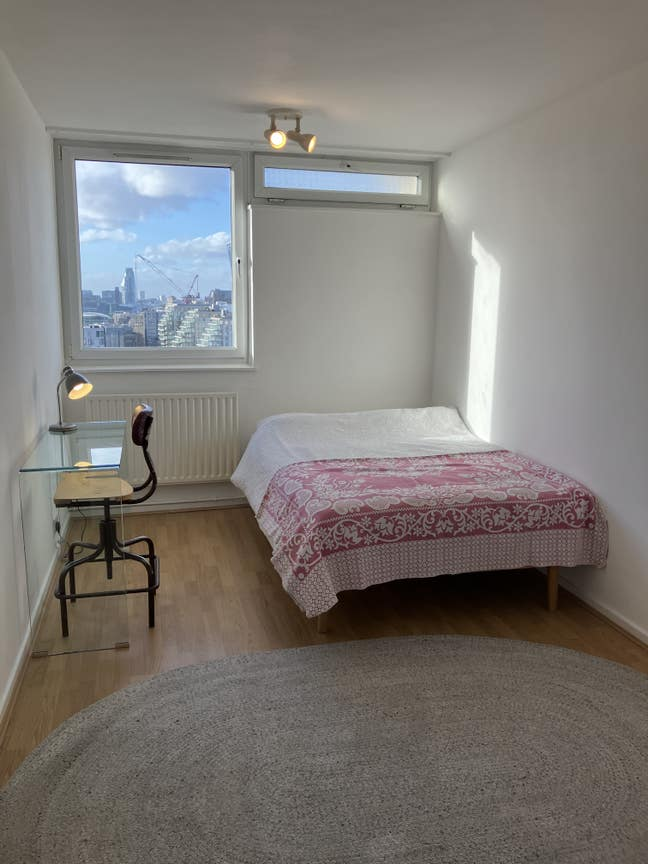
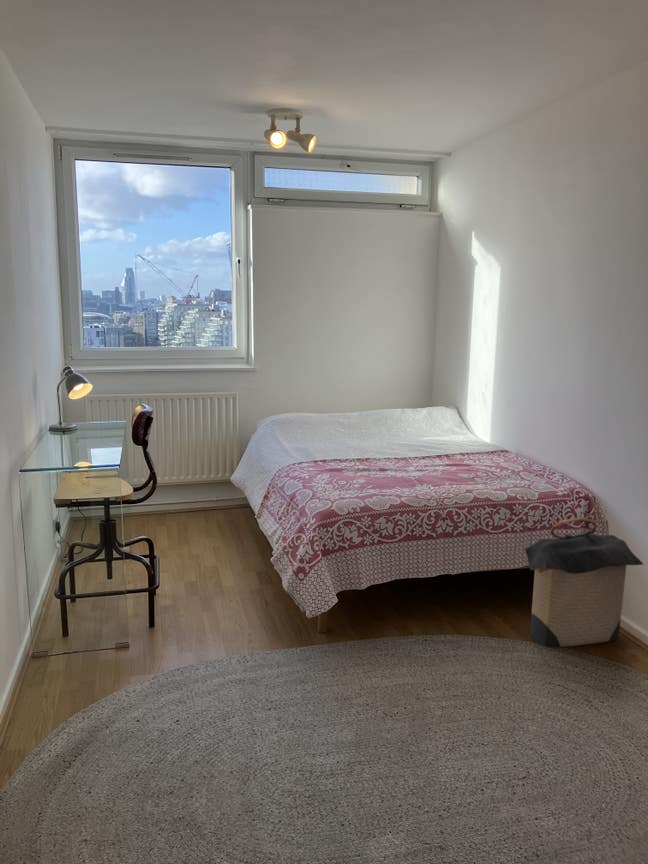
+ laundry hamper [523,517,644,648]
